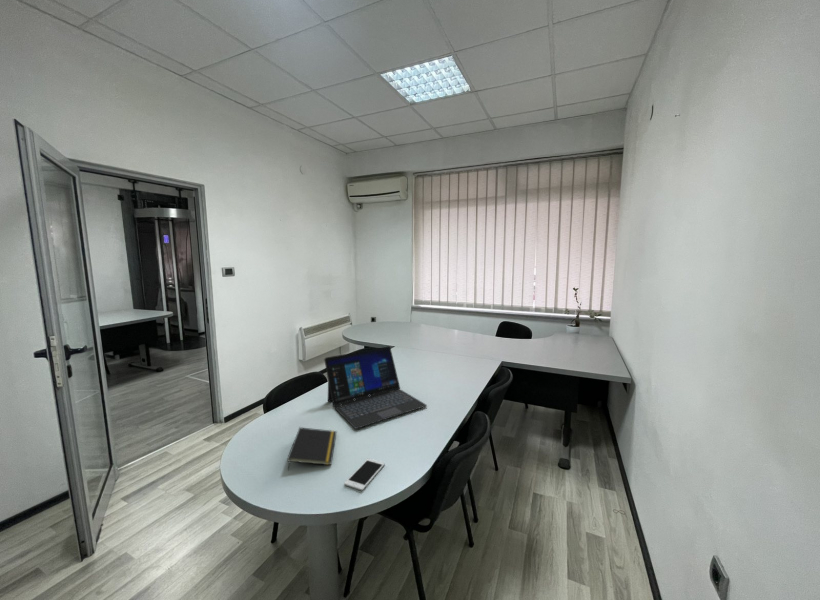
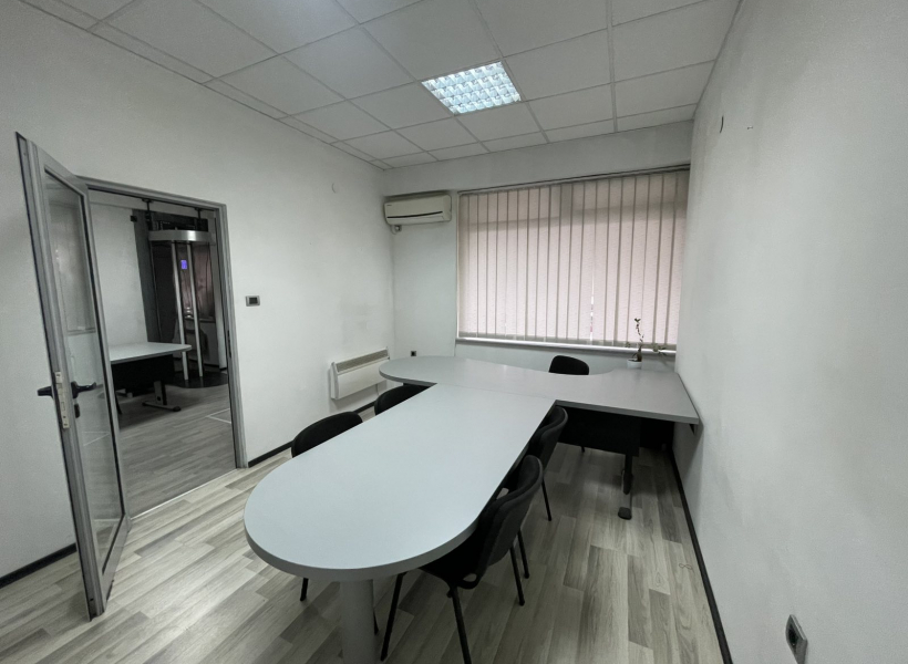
- notepad [286,426,338,471]
- laptop [323,345,428,430]
- cell phone [343,457,386,491]
